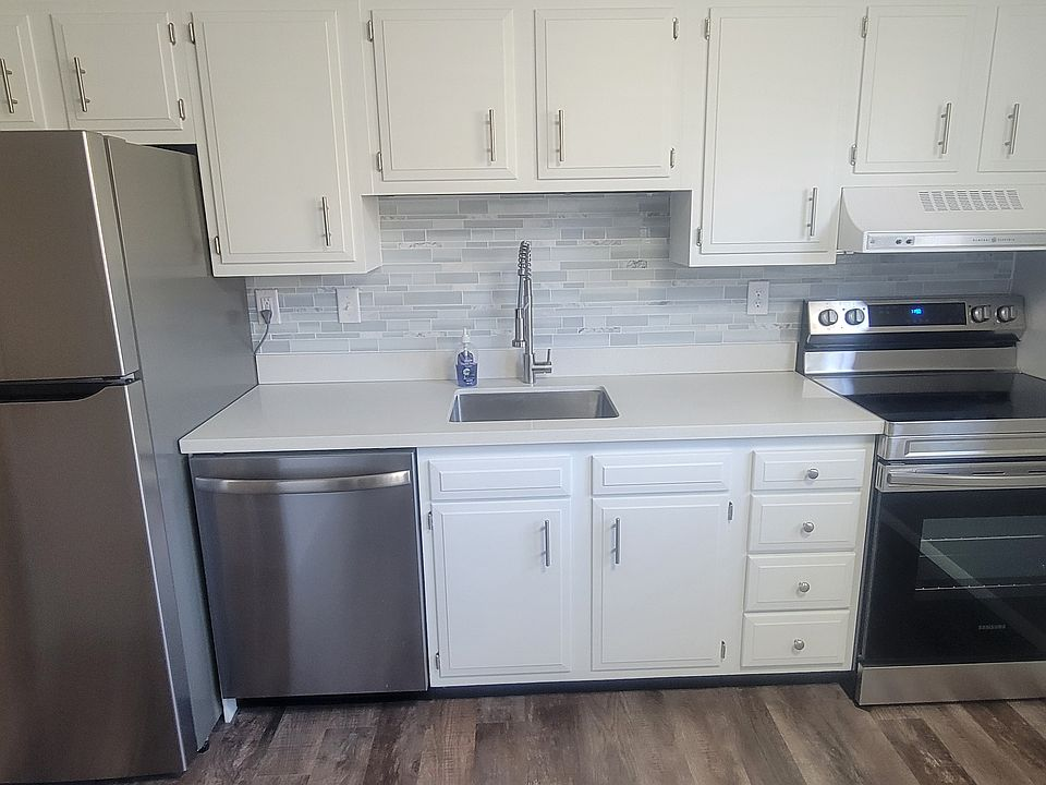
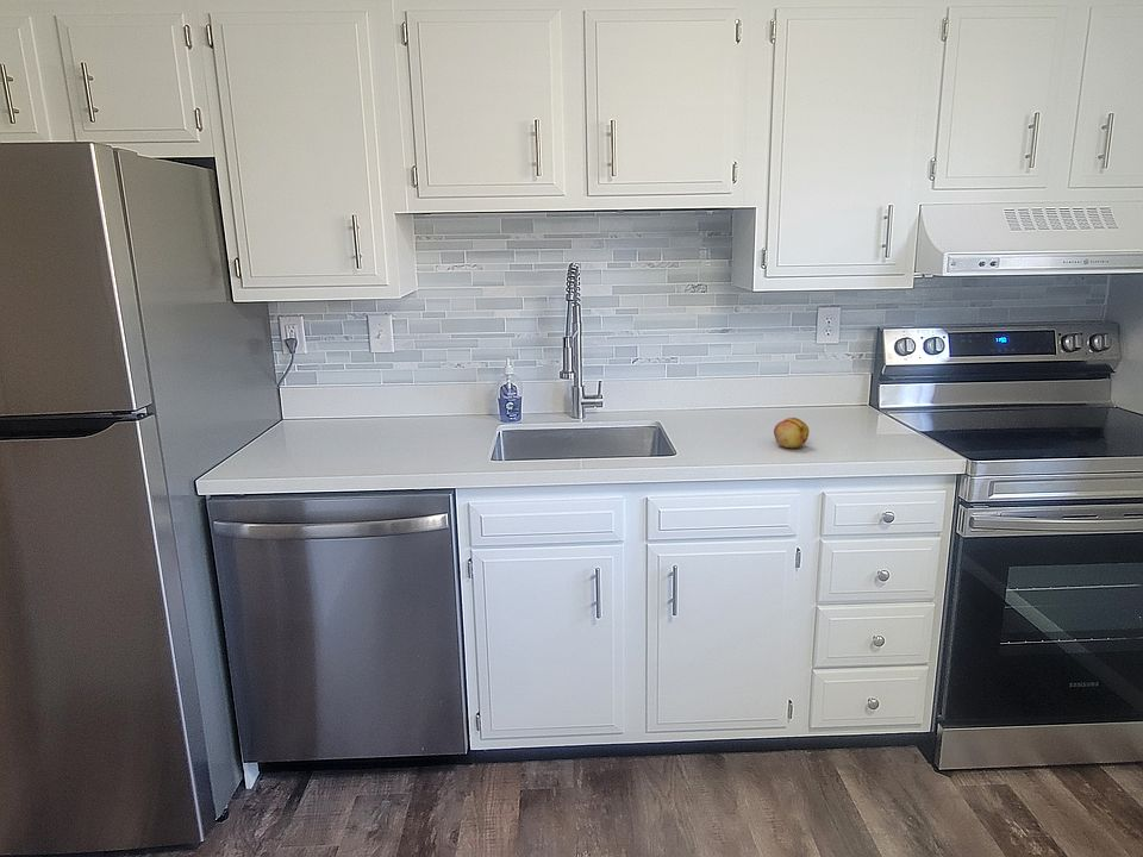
+ fruit [773,417,810,449]
